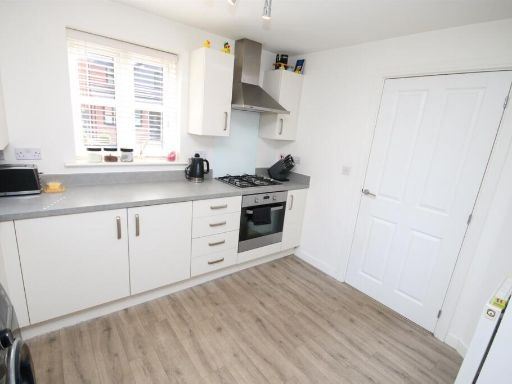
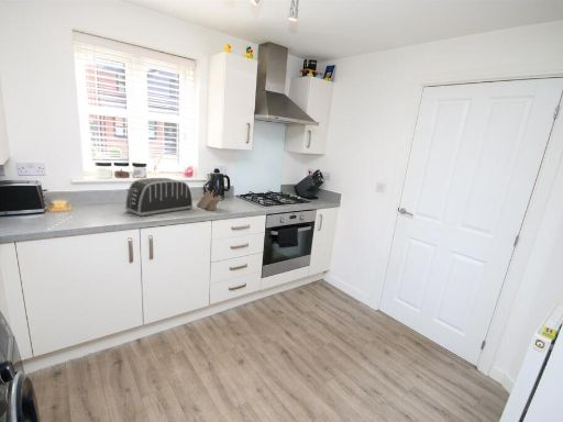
+ knife block [196,185,223,212]
+ toaster [124,177,194,218]
